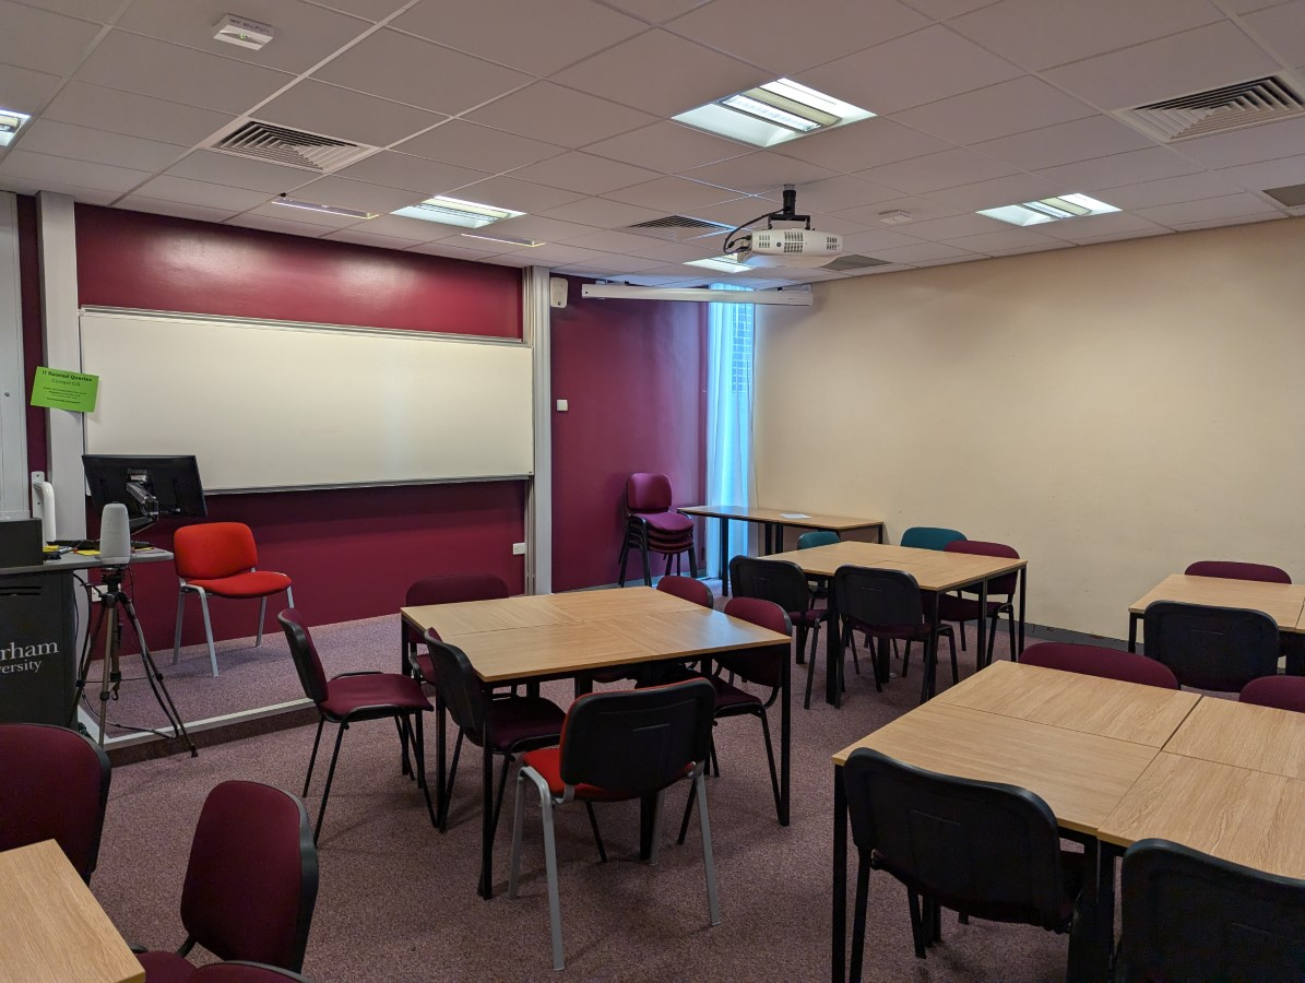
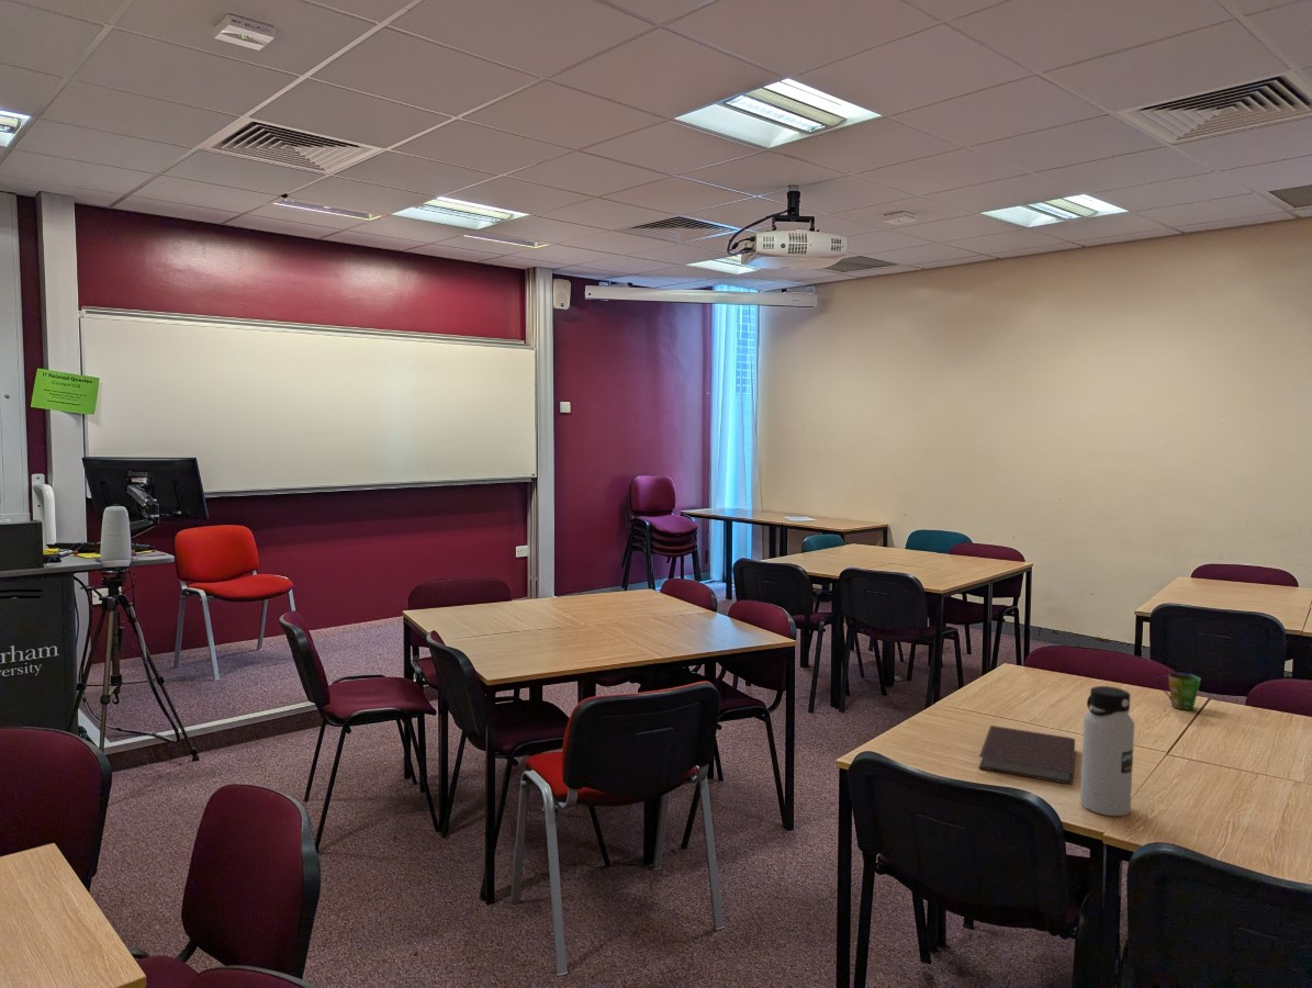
+ water bottle [1079,685,1135,817]
+ notebook [978,725,1076,785]
+ cup [1156,672,1202,711]
